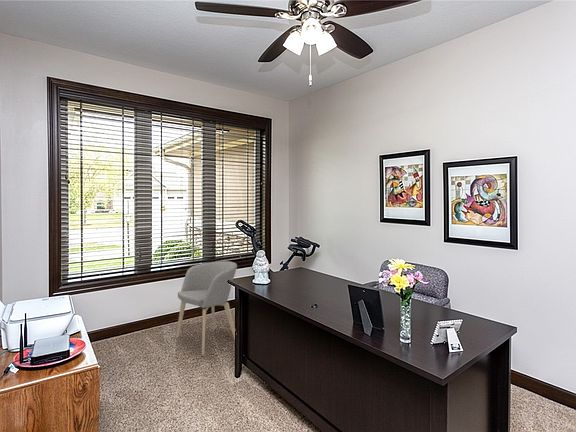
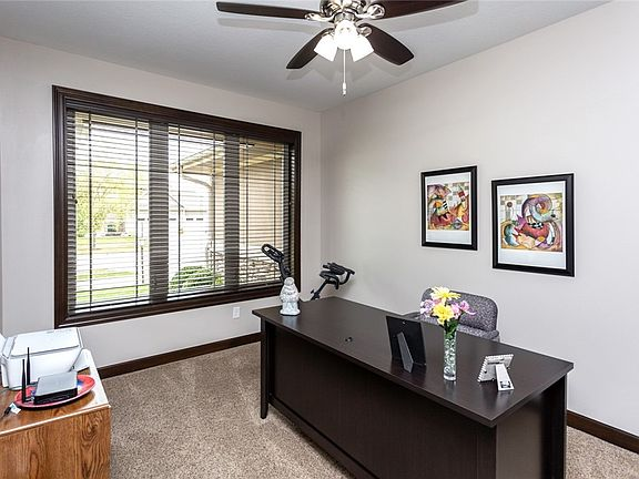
- armchair [175,260,238,356]
